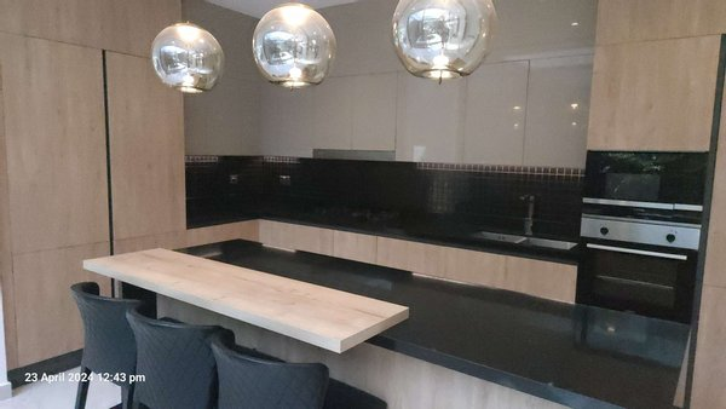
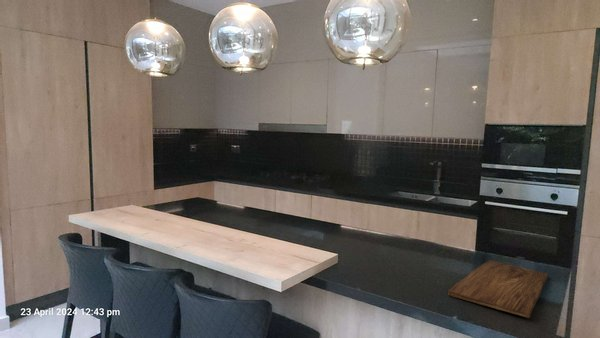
+ cutting board [447,259,549,319]
